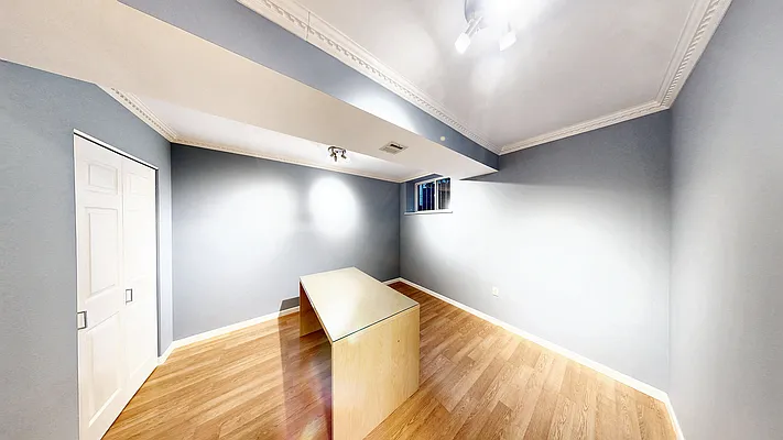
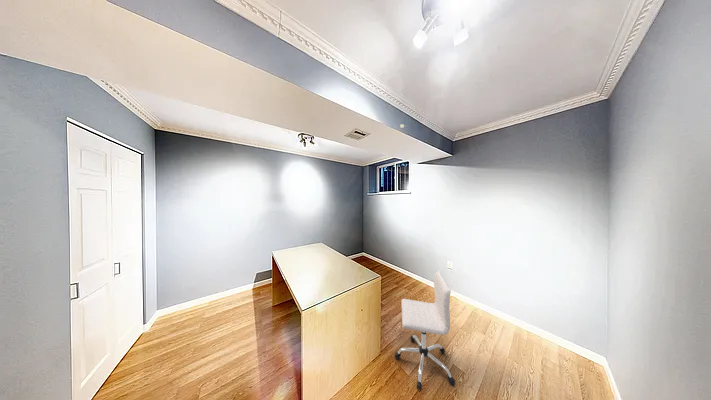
+ chair [394,270,456,392]
